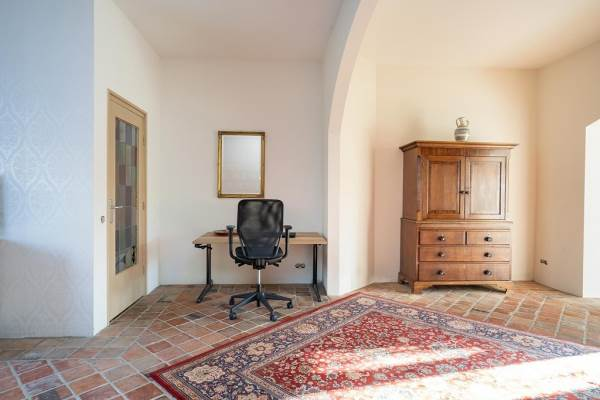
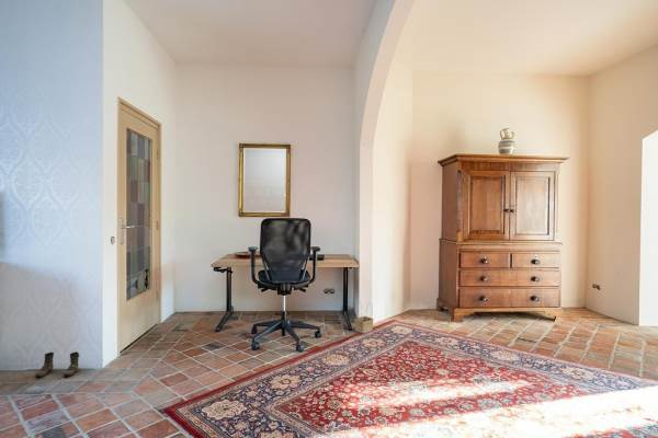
+ basket [353,299,374,334]
+ boots [34,350,81,378]
